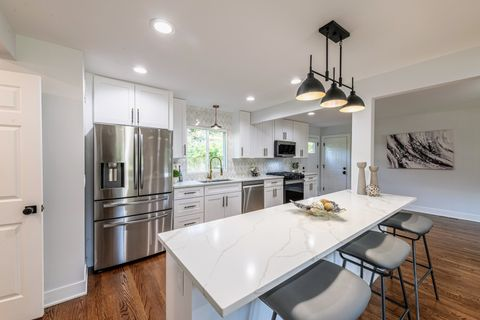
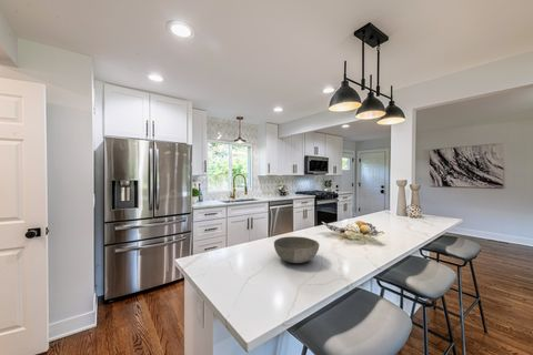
+ bowl [273,235,320,264]
